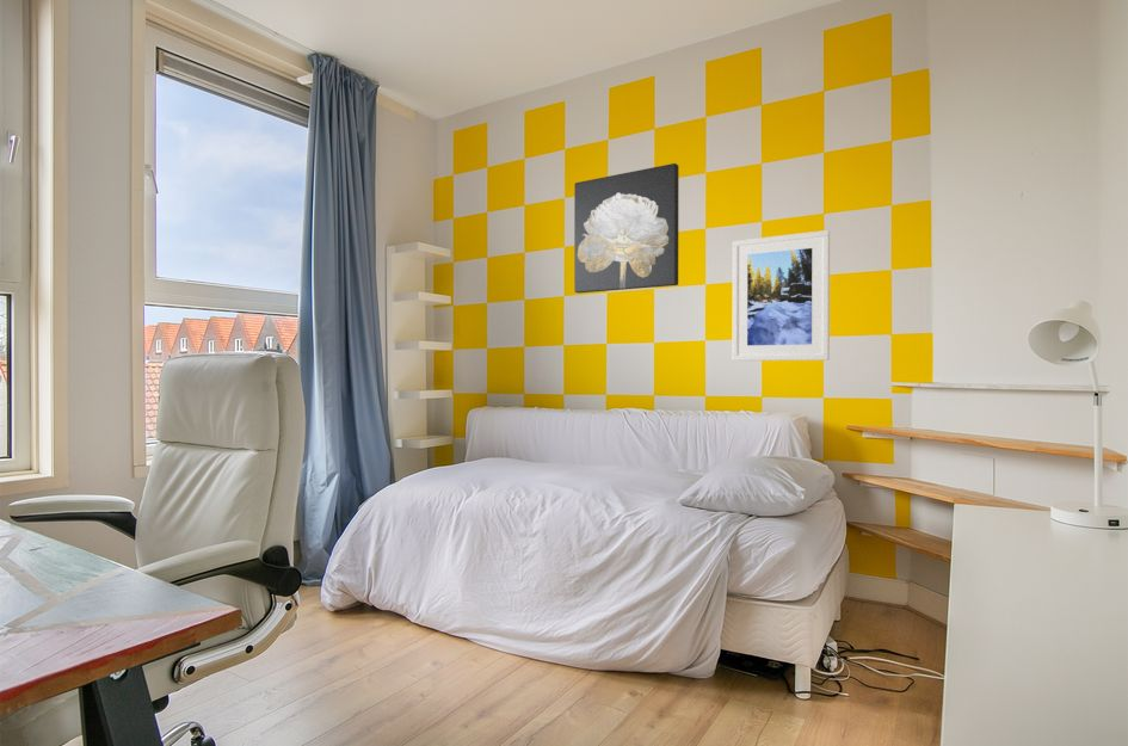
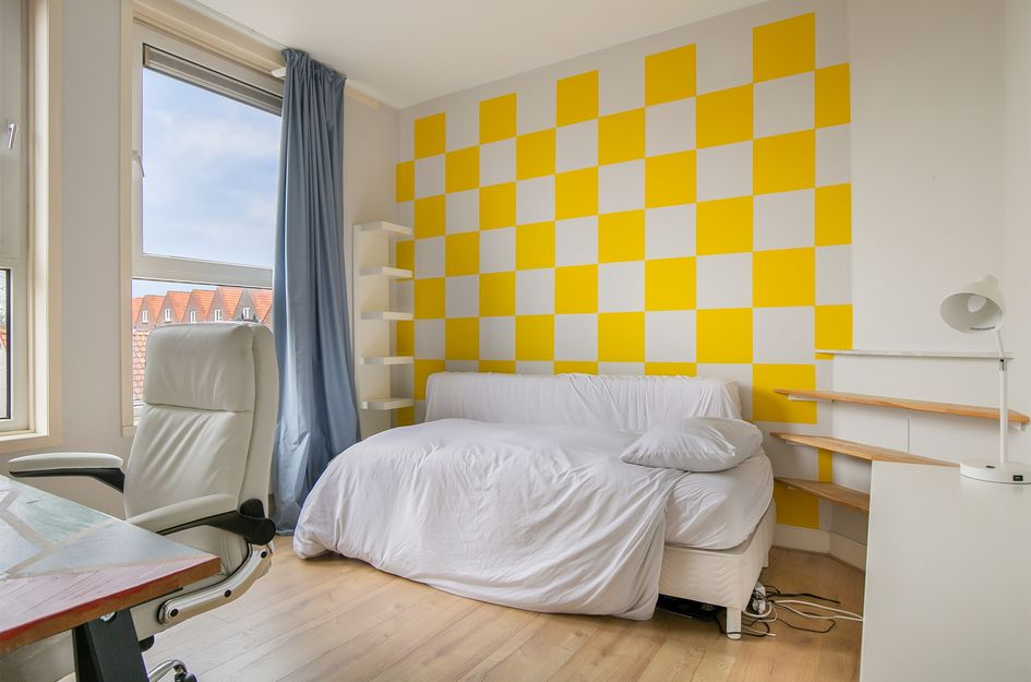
- wall art [573,162,680,295]
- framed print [732,229,831,362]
